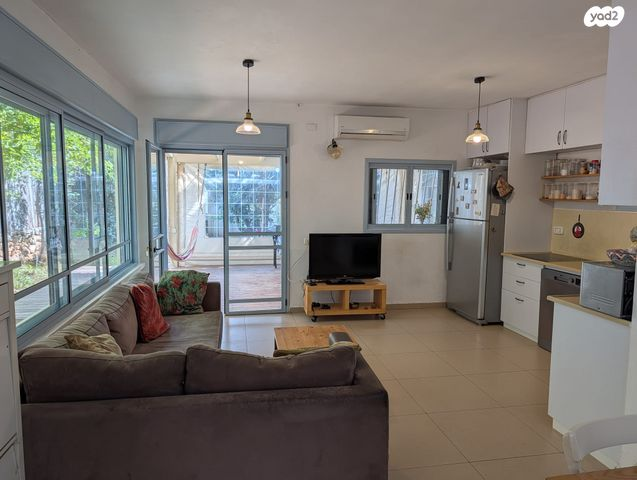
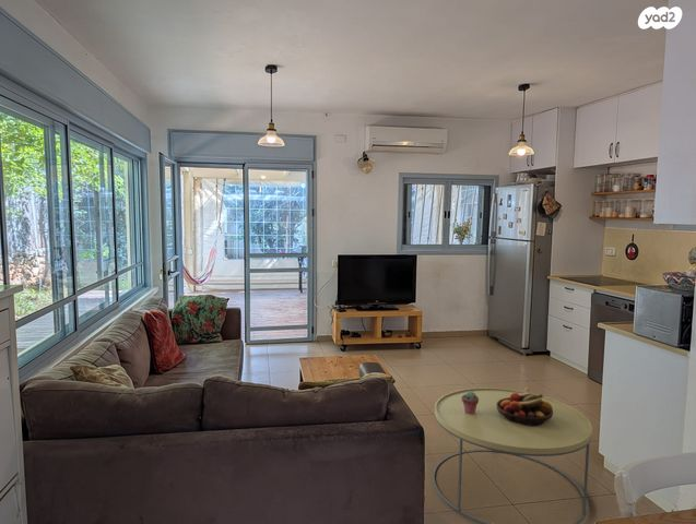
+ potted succulent [461,392,479,415]
+ coffee table [432,386,593,524]
+ fruit bowl [496,386,553,427]
